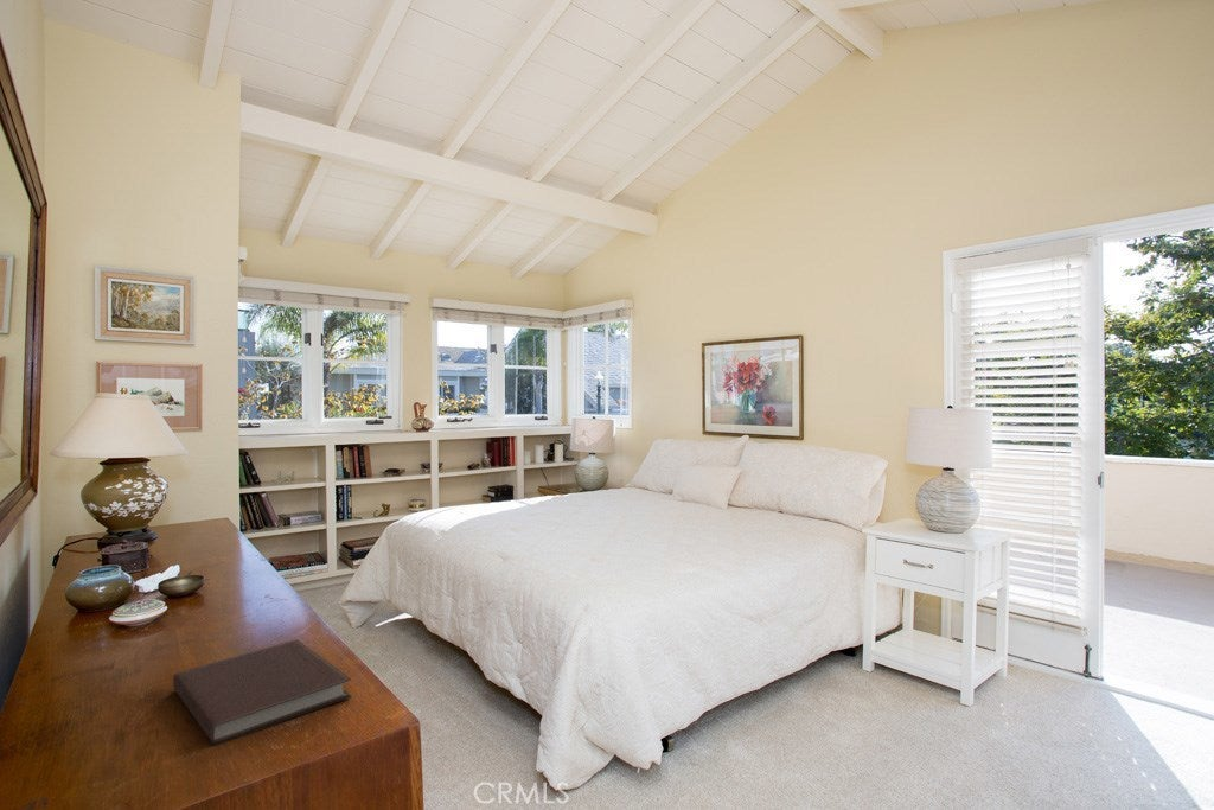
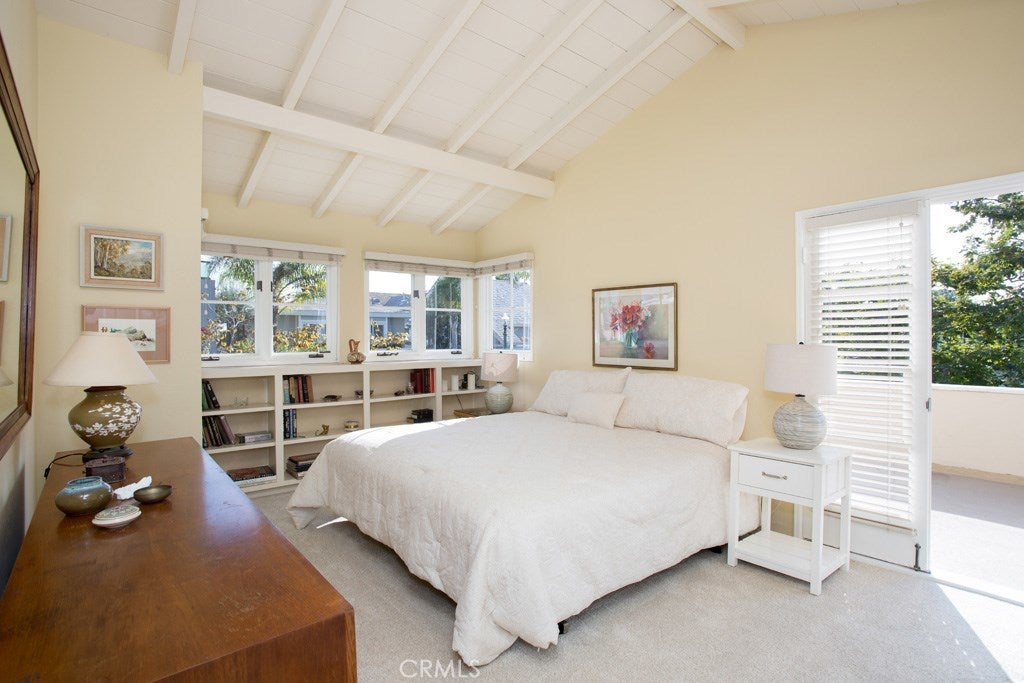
- notebook [172,639,352,746]
